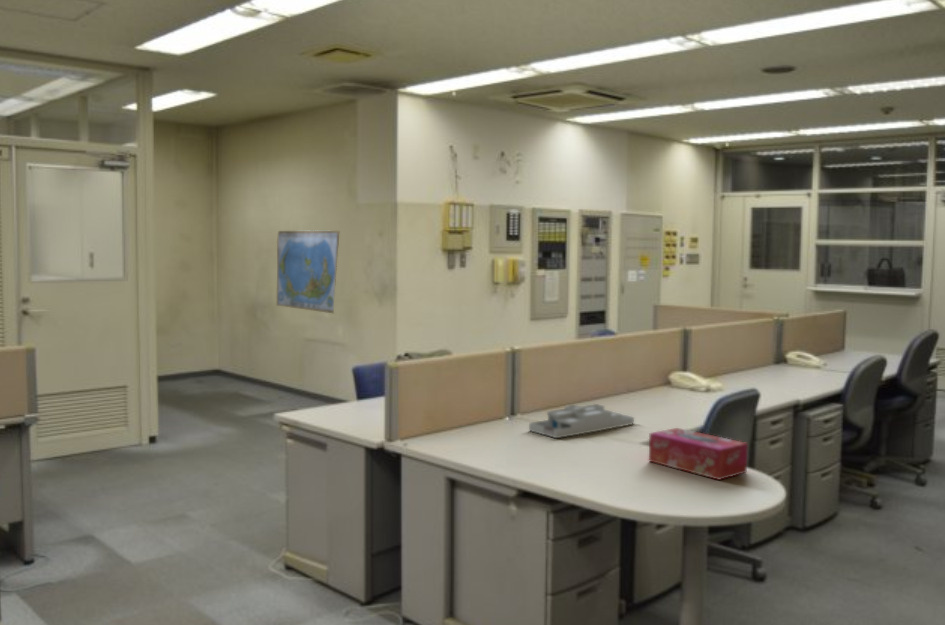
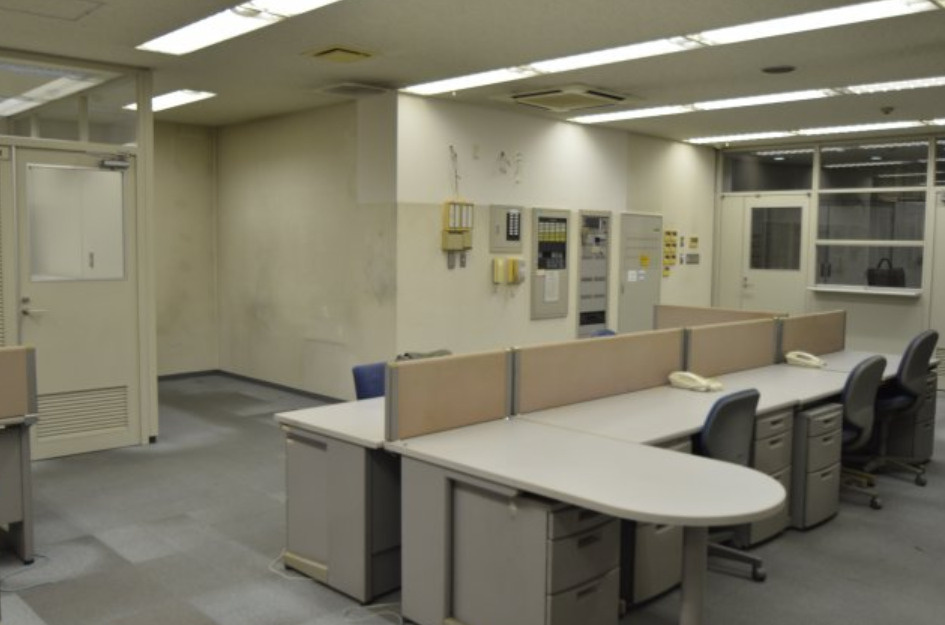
- world map [276,229,340,314]
- tissue box [648,427,749,481]
- desk organizer [528,403,635,439]
